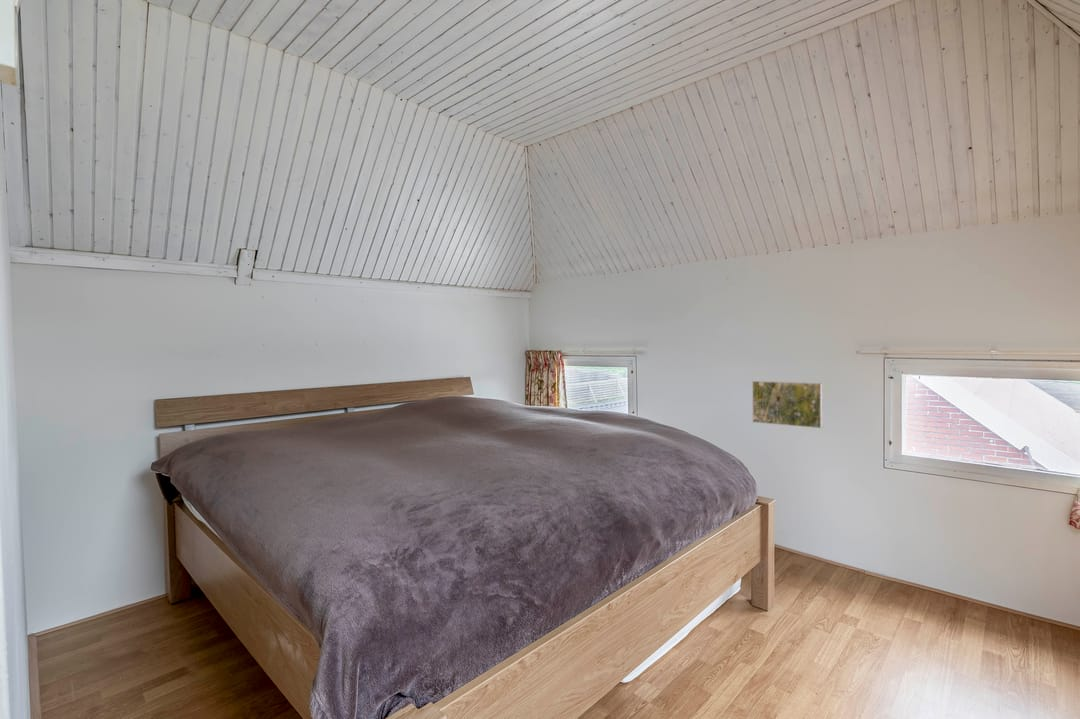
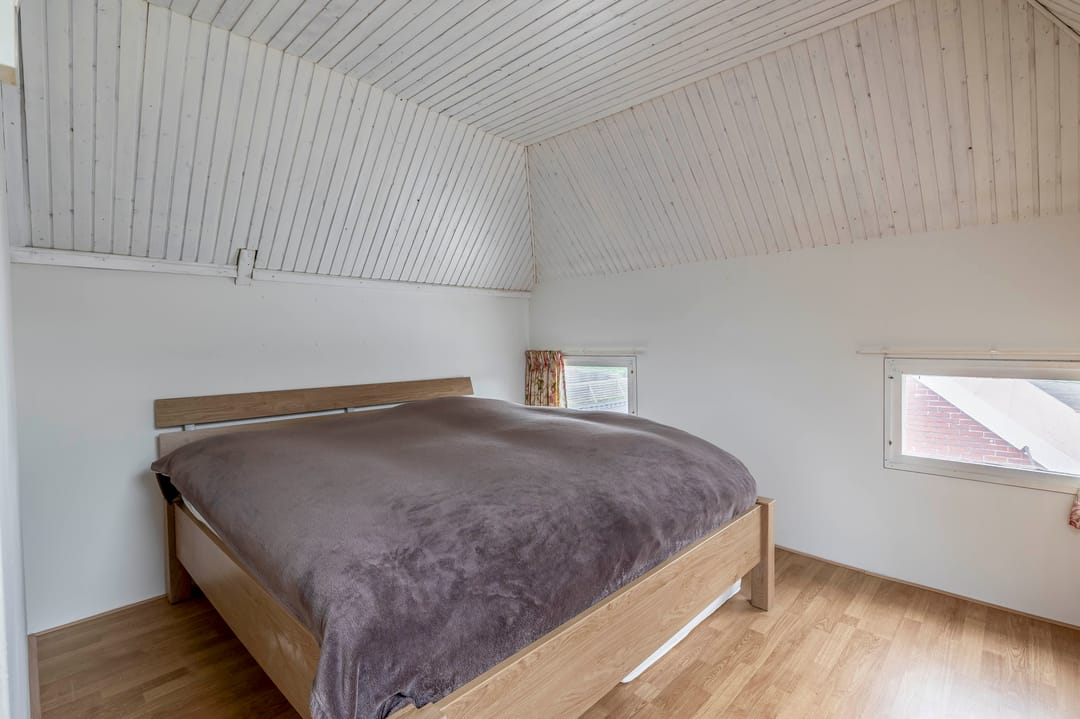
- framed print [751,380,824,429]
